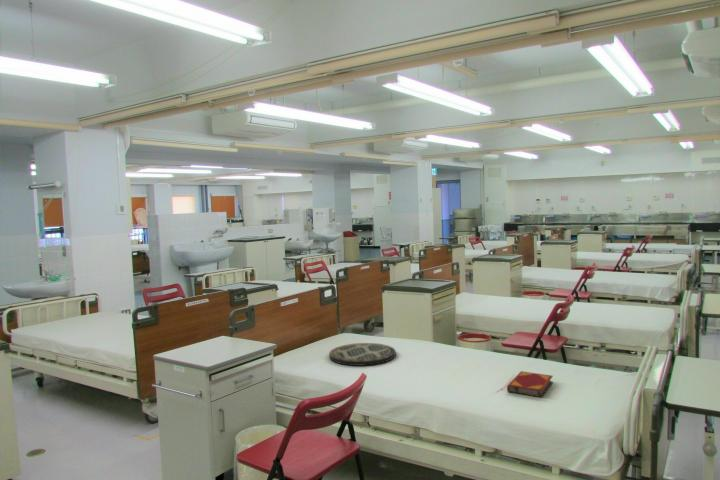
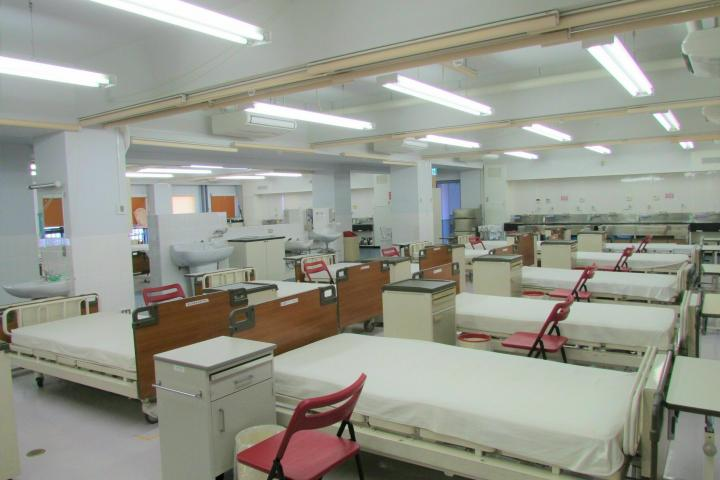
- hardback book [506,370,554,398]
- tray [328,342,397,367]
